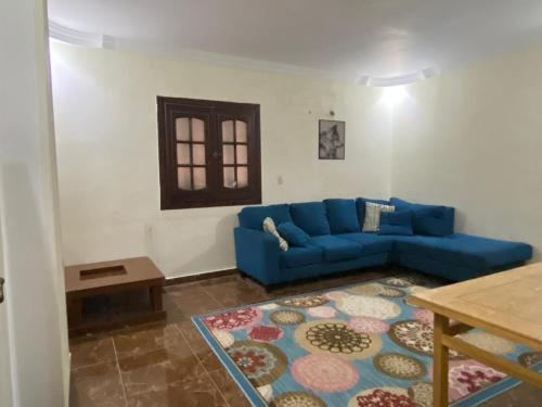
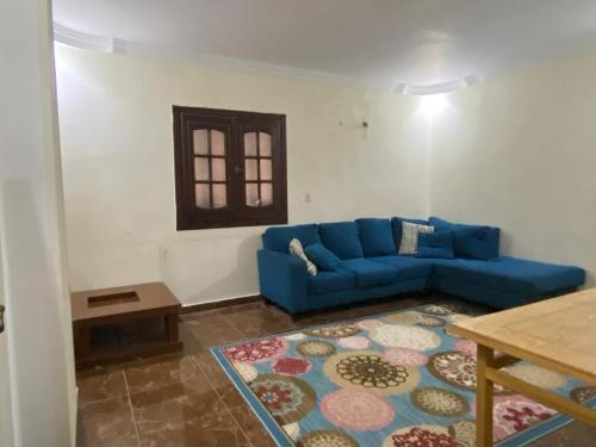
- wall art [318,118,346,161]
